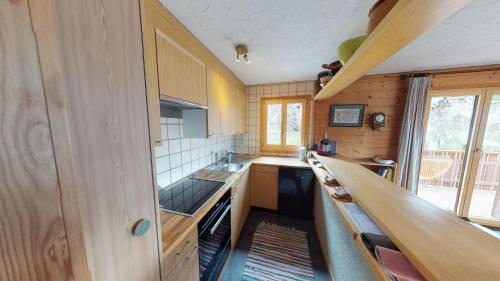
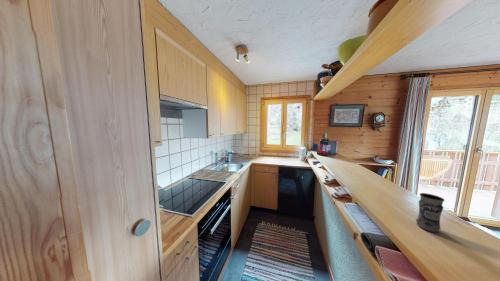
+ jar [415,192,445,233]
